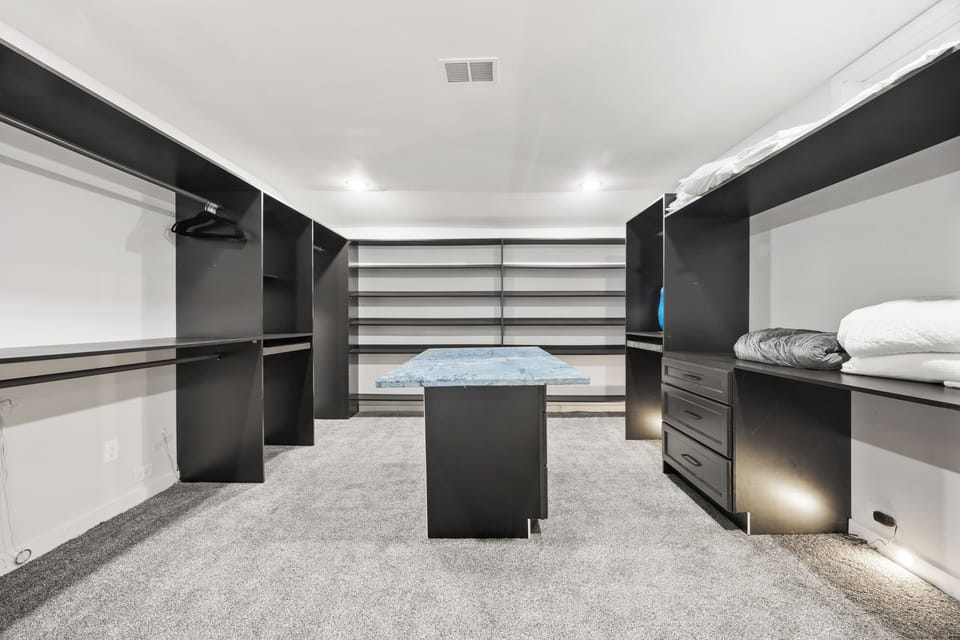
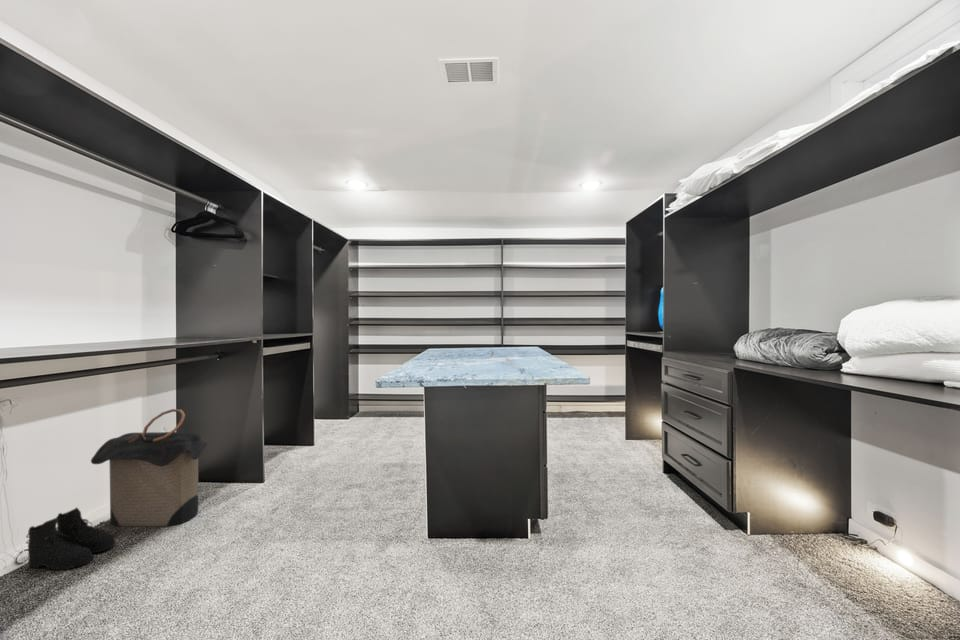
+ boots [25,506,117,572]
+ laundry hamper [90,408,211,528]
